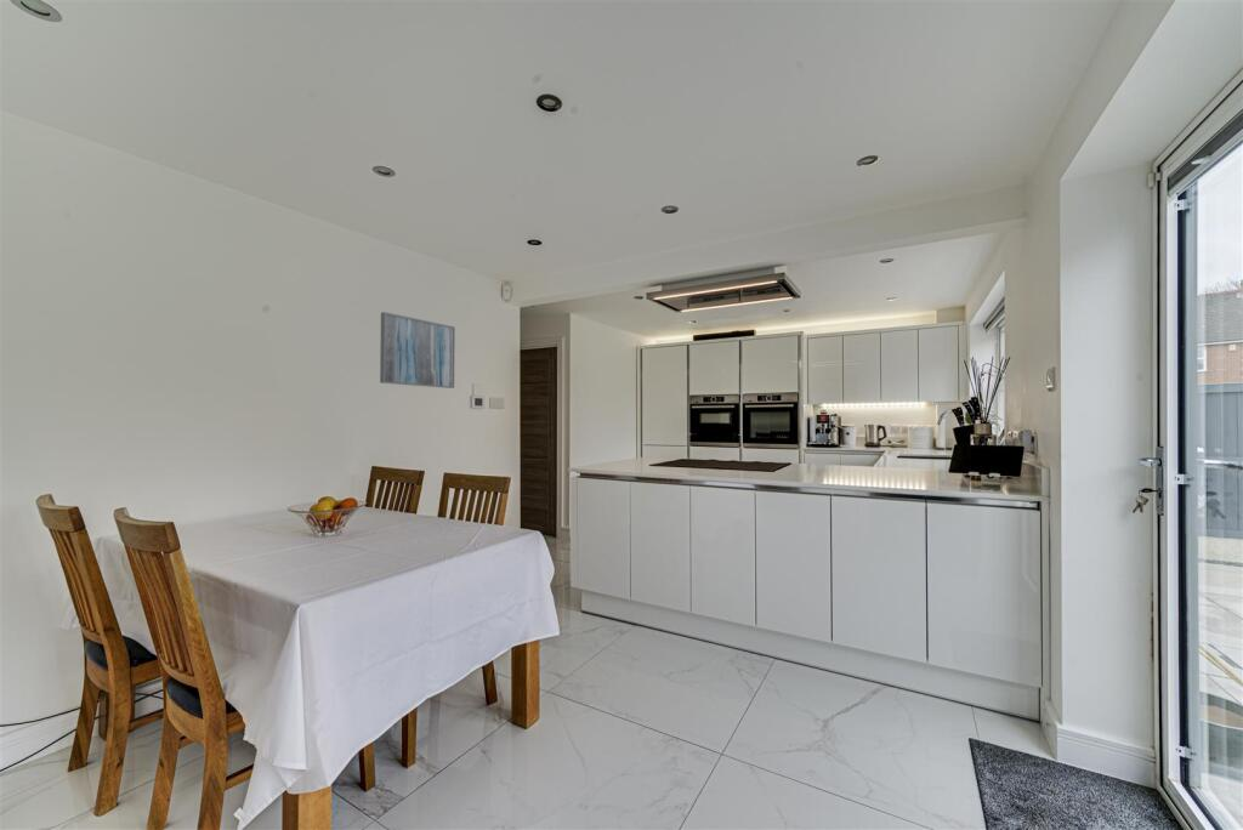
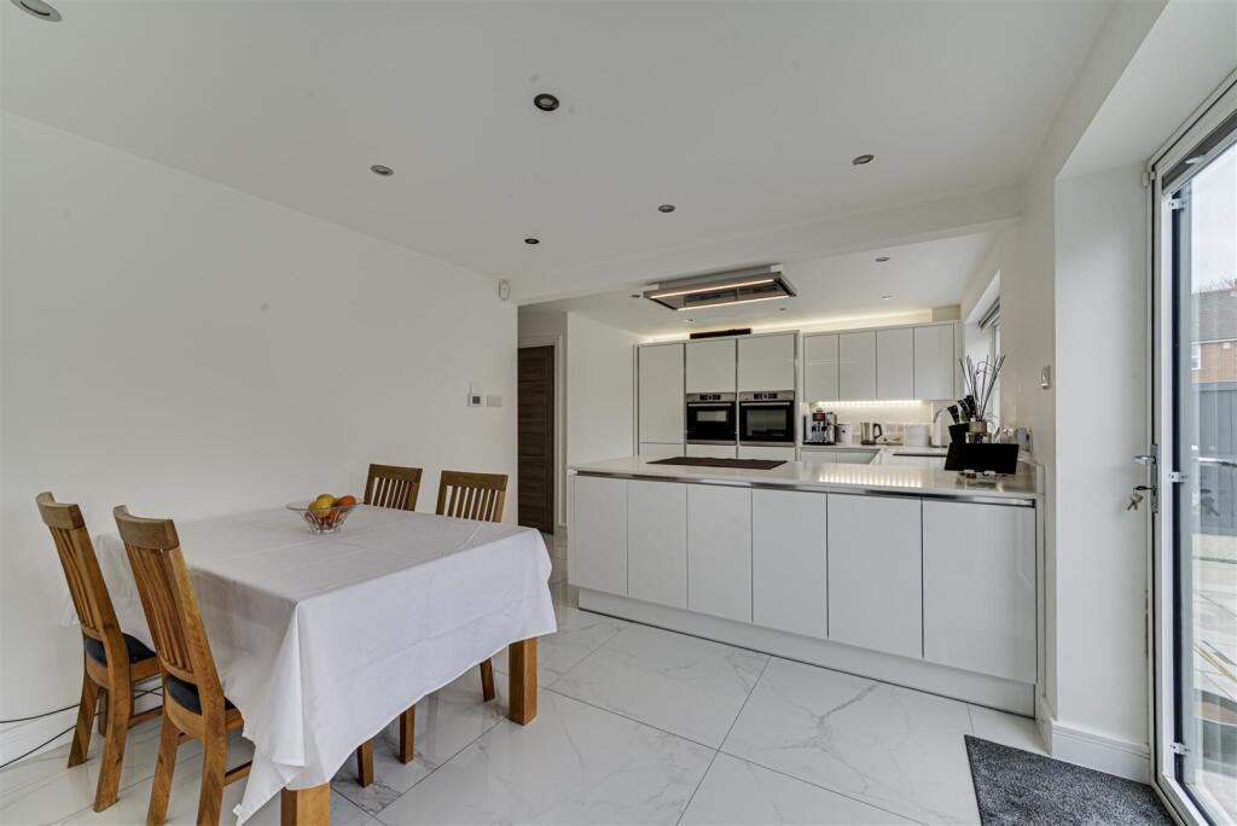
- wall art [379,311,456,390]
